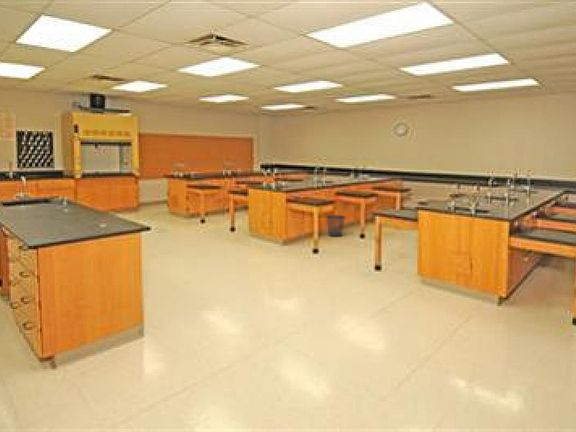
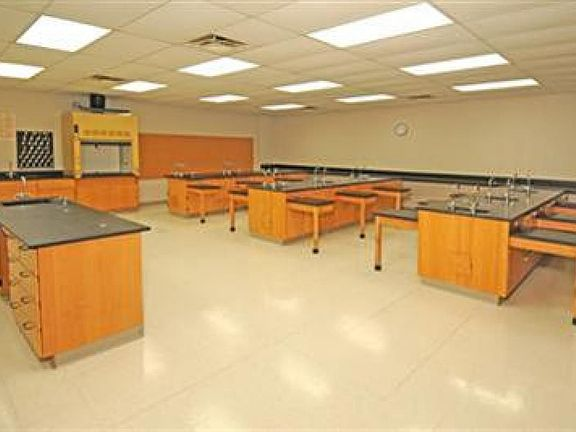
- wastebasket [325,214,346,237]
